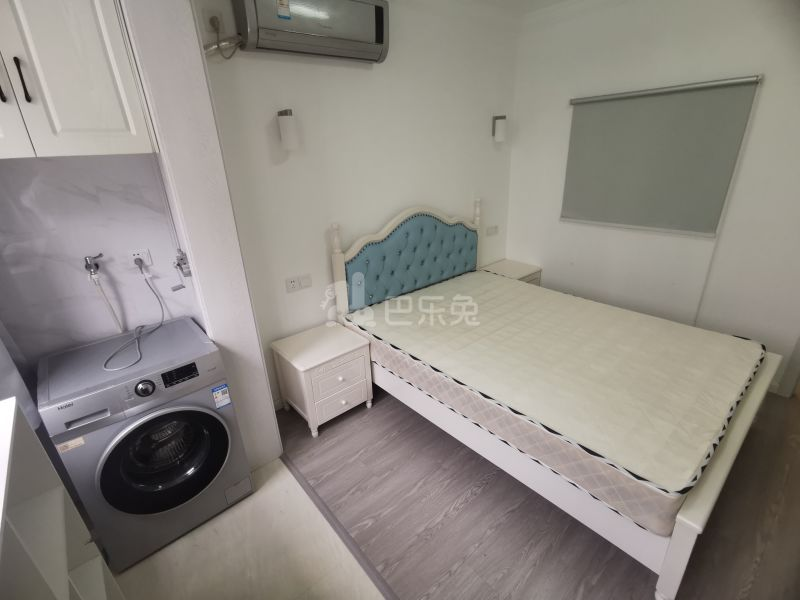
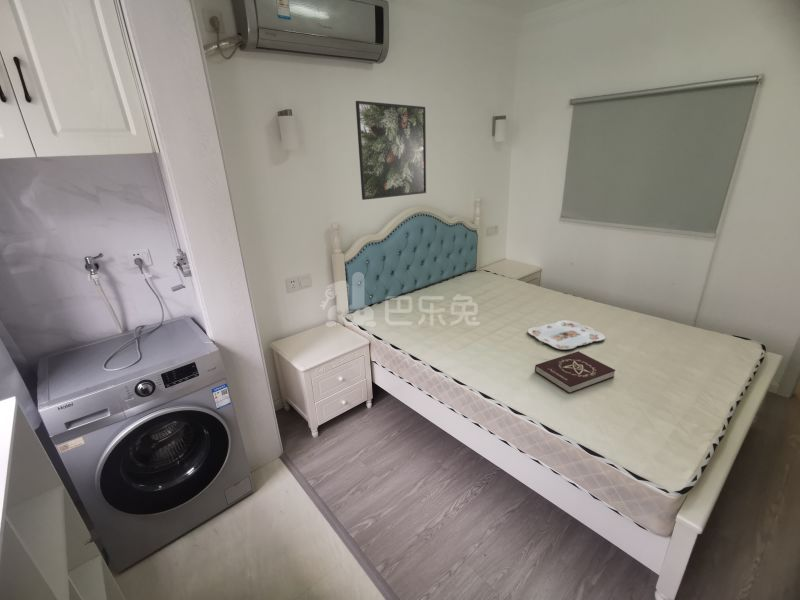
+ book [534,350,616,394]
+ serving tray [527,319,606,350]
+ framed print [355,100,427,201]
